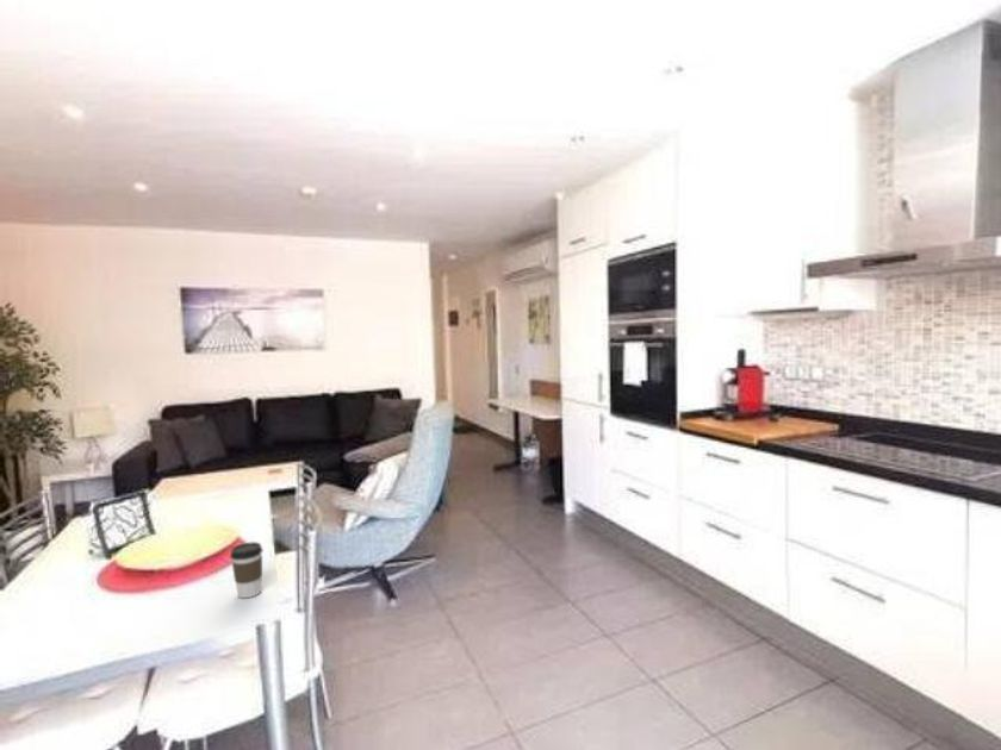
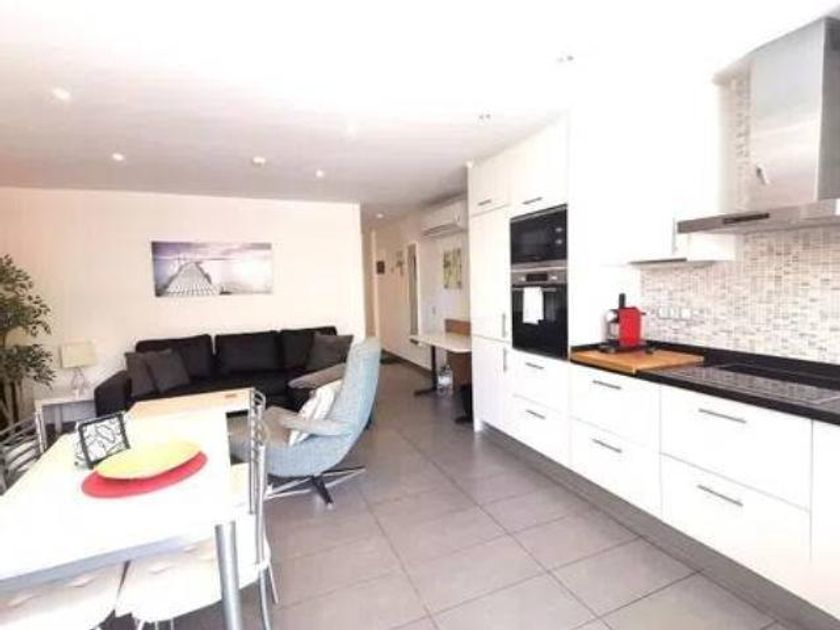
- coffee cup [229,540,265,599]
